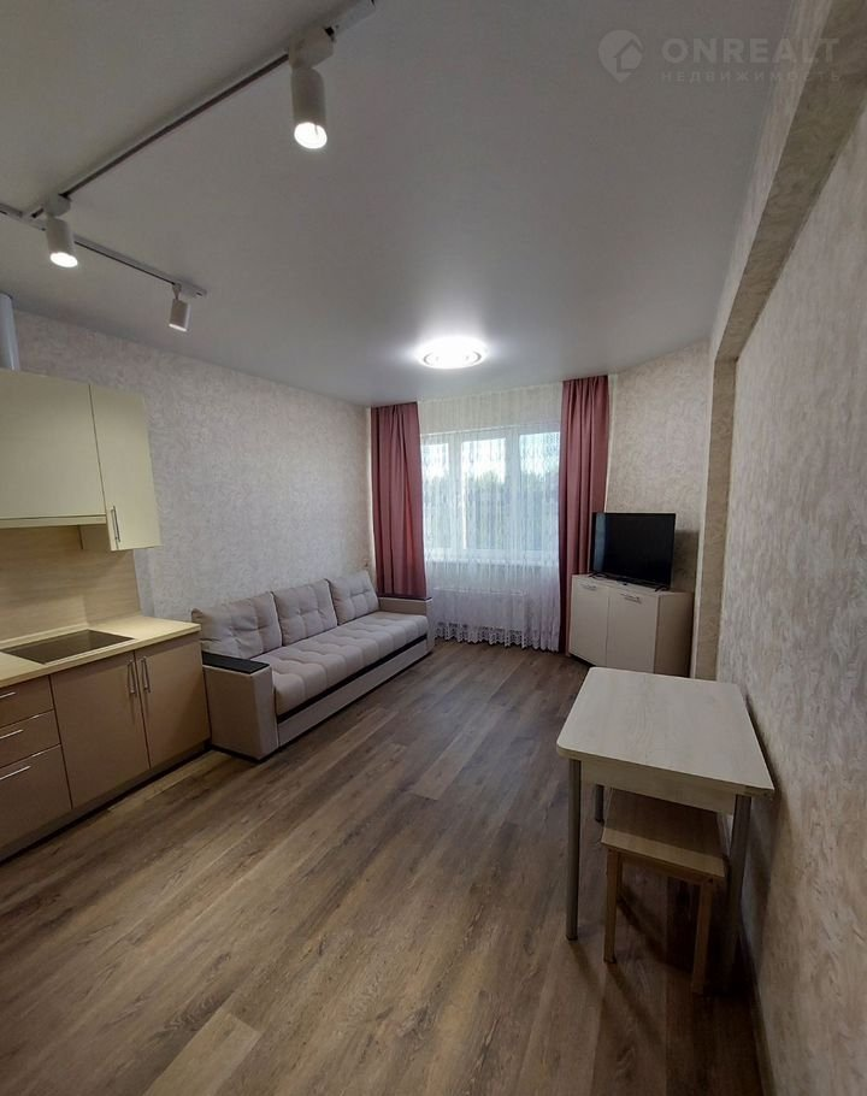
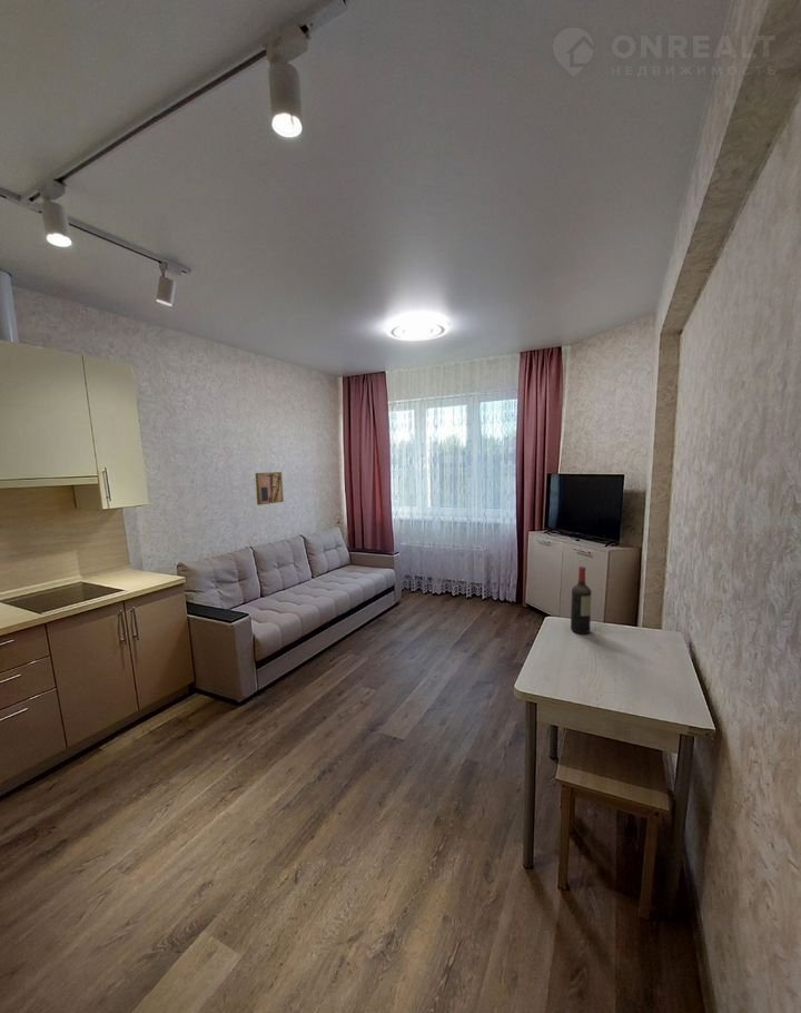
+ wine bottle [570,565,592,635]
+ wall art [255,471,285,506]
